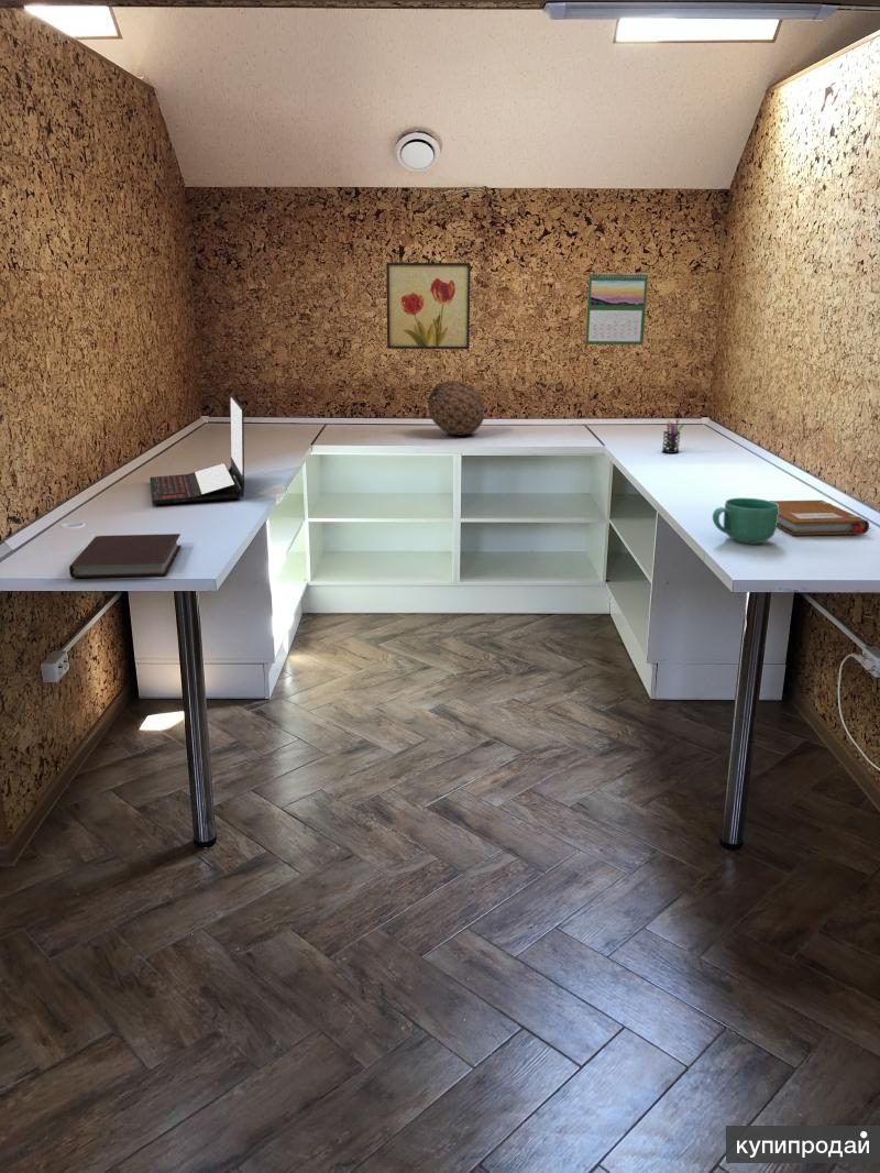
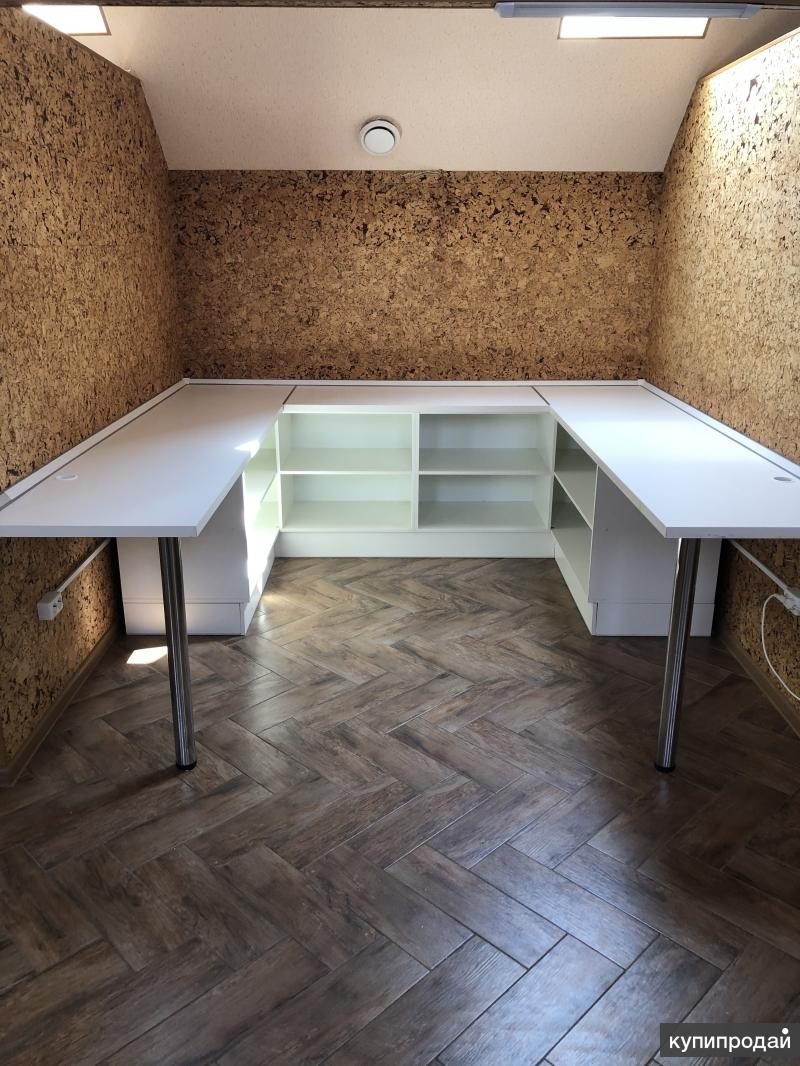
- laptop [148,394,245,505]
- calendar [584,270,649,346]
- notebook [769,500,870,536]
- decorative ball [427,380,485,437]
- mug [712,497,779,545]
- wall art [385,261,472,350]
- notebook [68,533,183,579]
- pen holder [661,418,685,454]
